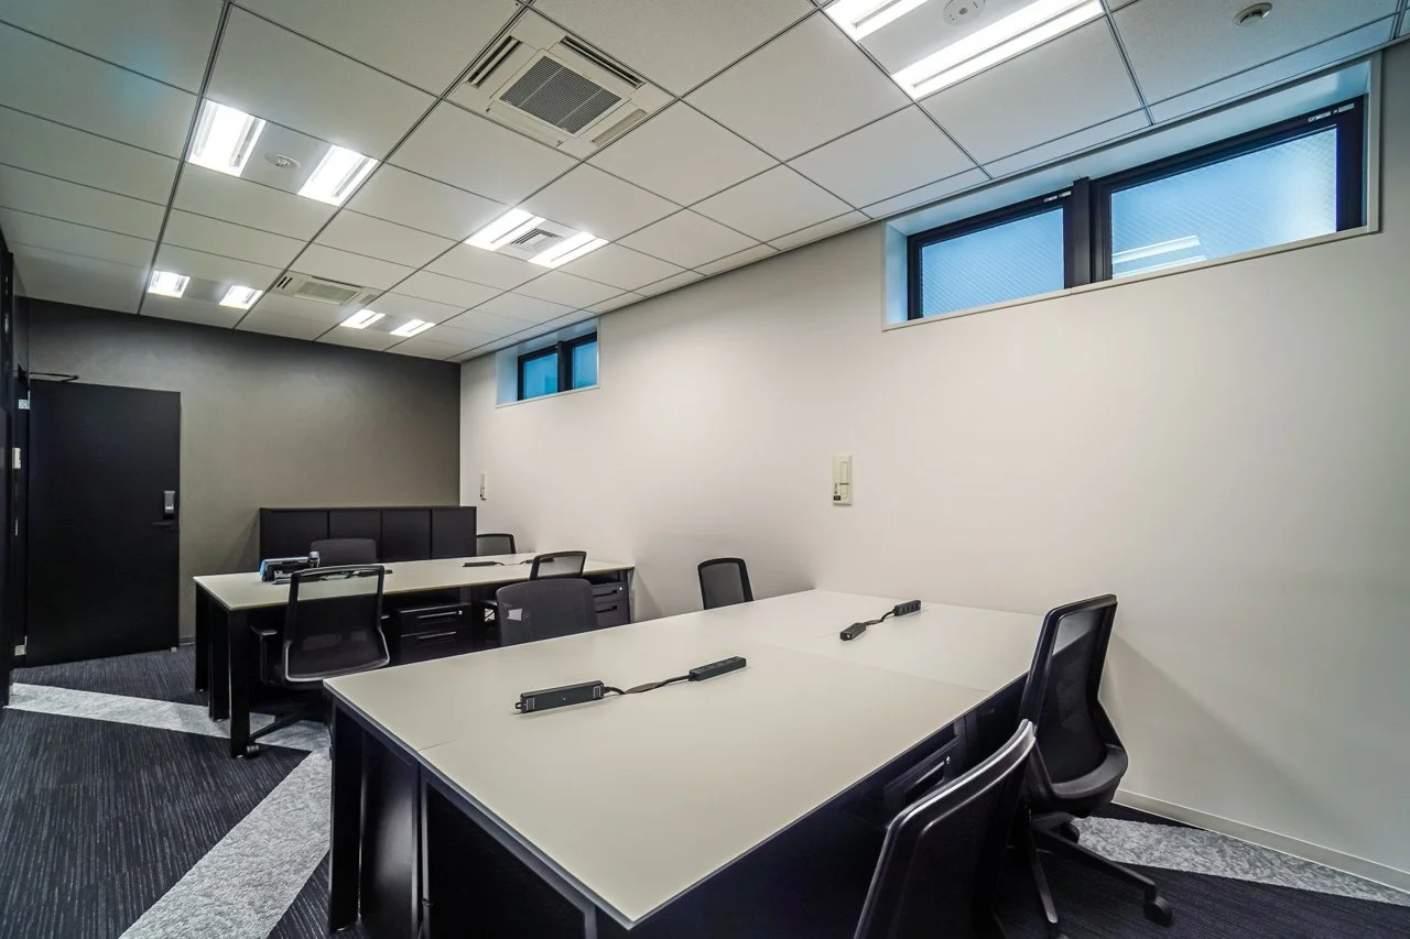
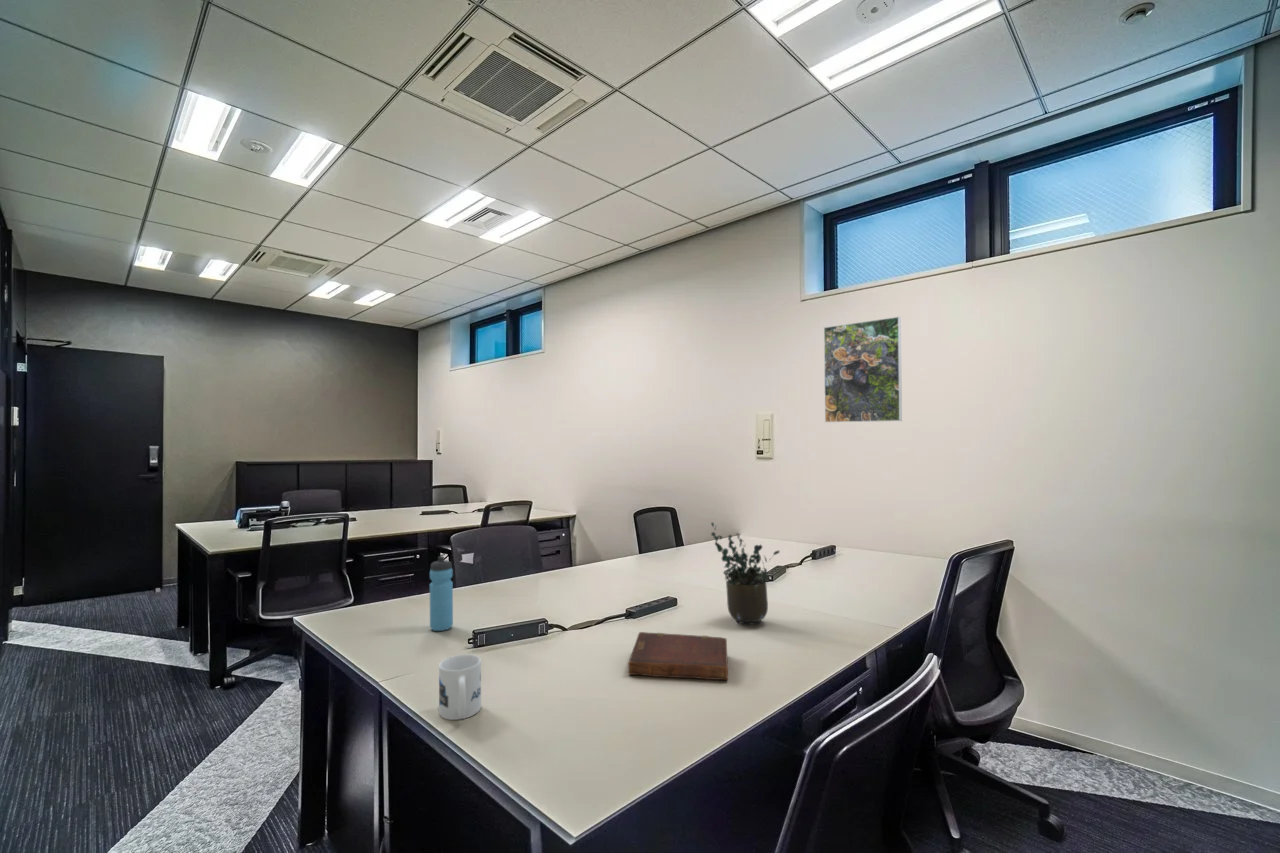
+ water bottle [429,555,454,632]
+ potted plant [710,521,781,625]
+ diary [627,631,729,681]
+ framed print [823,316,903,423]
+ mug [438,653,482,721]
